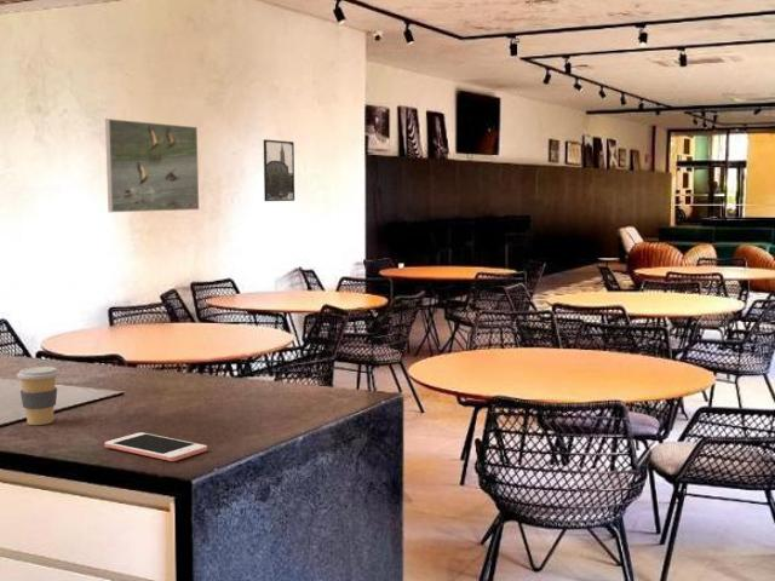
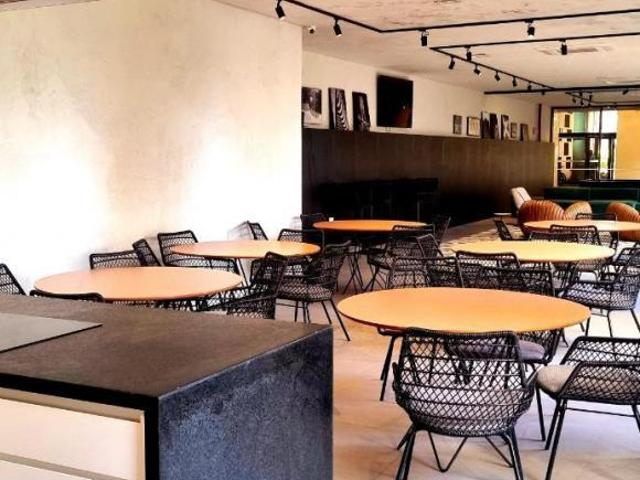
- cell phone [104,431,208,462]
- coffee cup [16,366,61,426]
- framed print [104,117,200,213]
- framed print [263,138,295,202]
